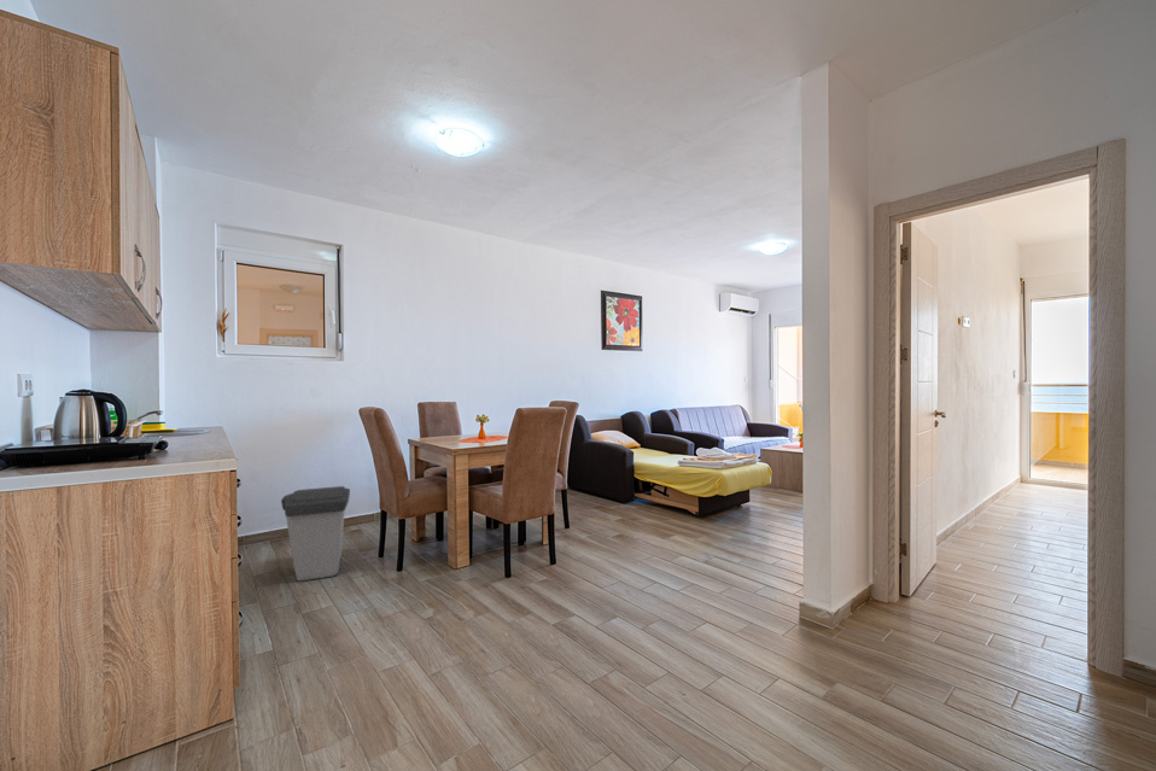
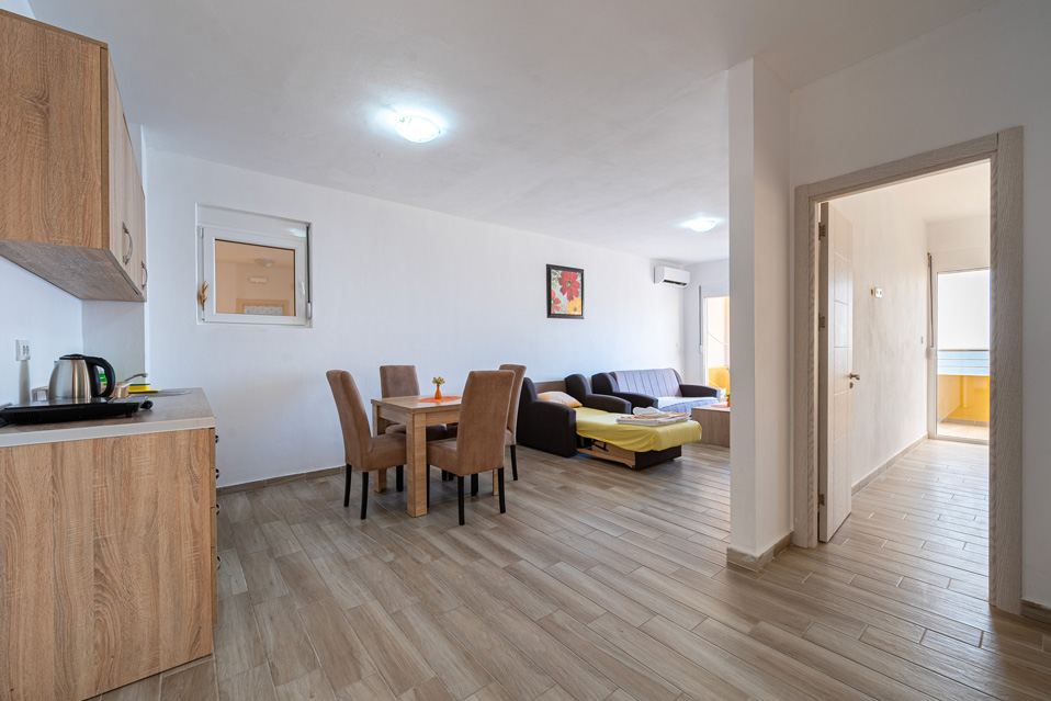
- trash can [280,485,351,582]
